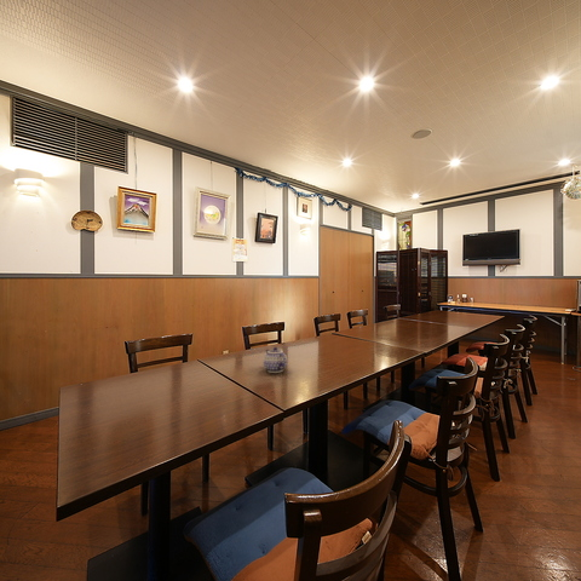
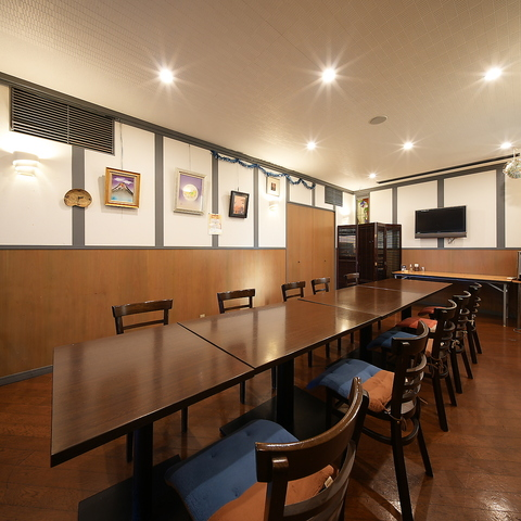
- teapot [263,346,288,374]
